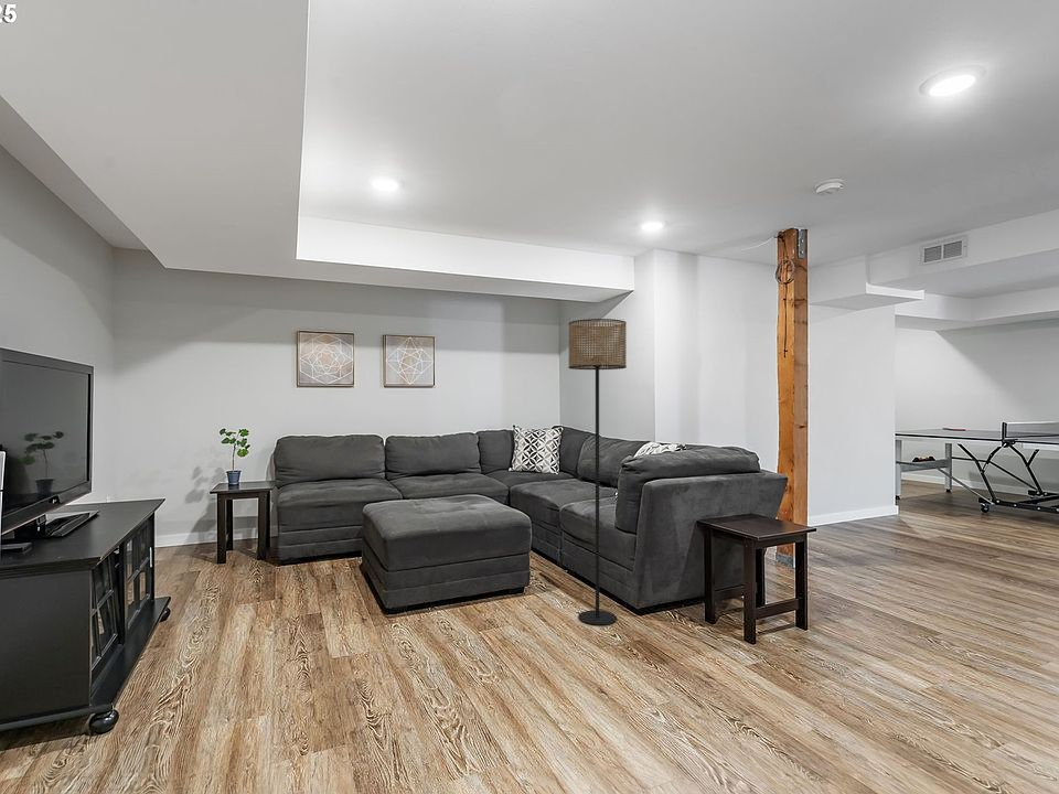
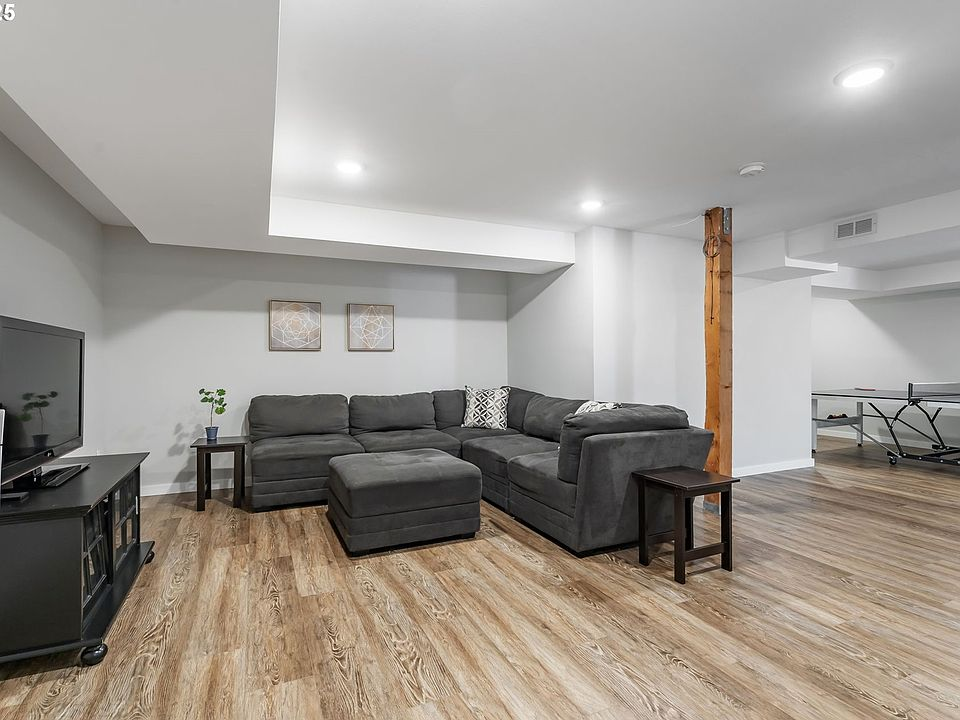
- floor lamp [567,318,628,626]
